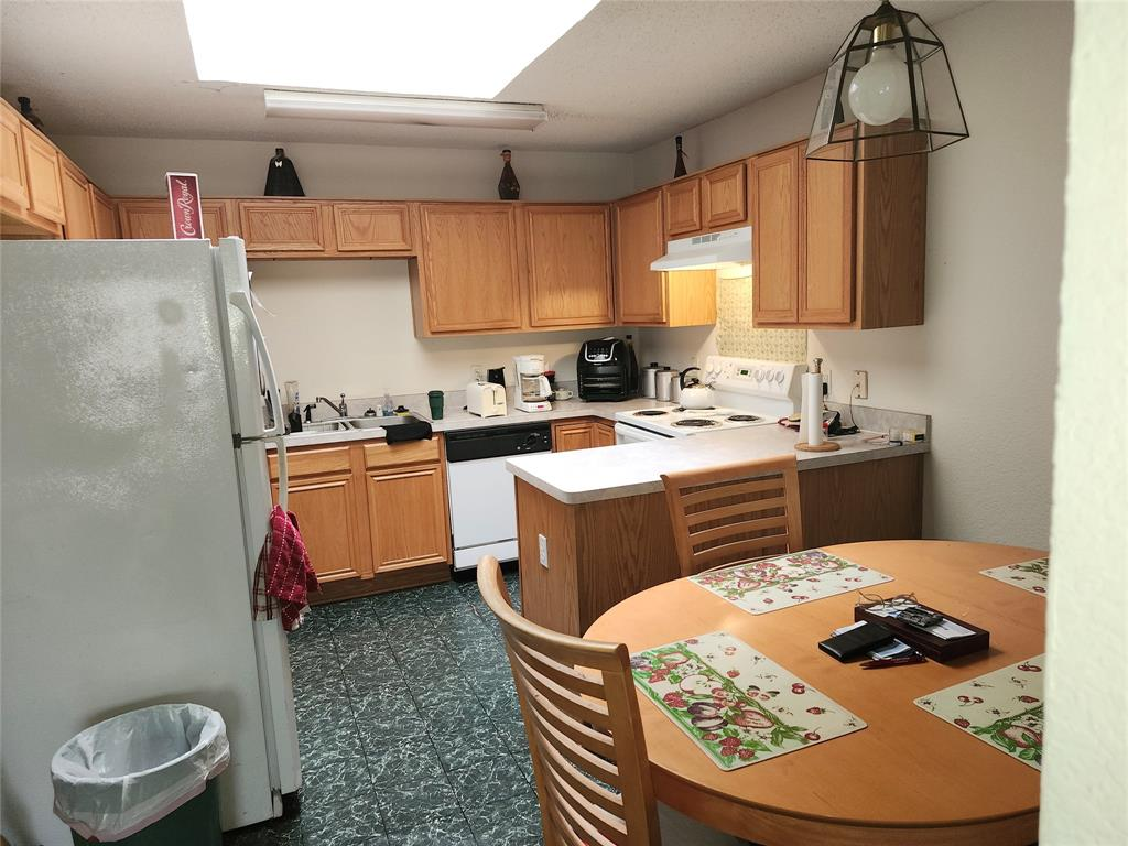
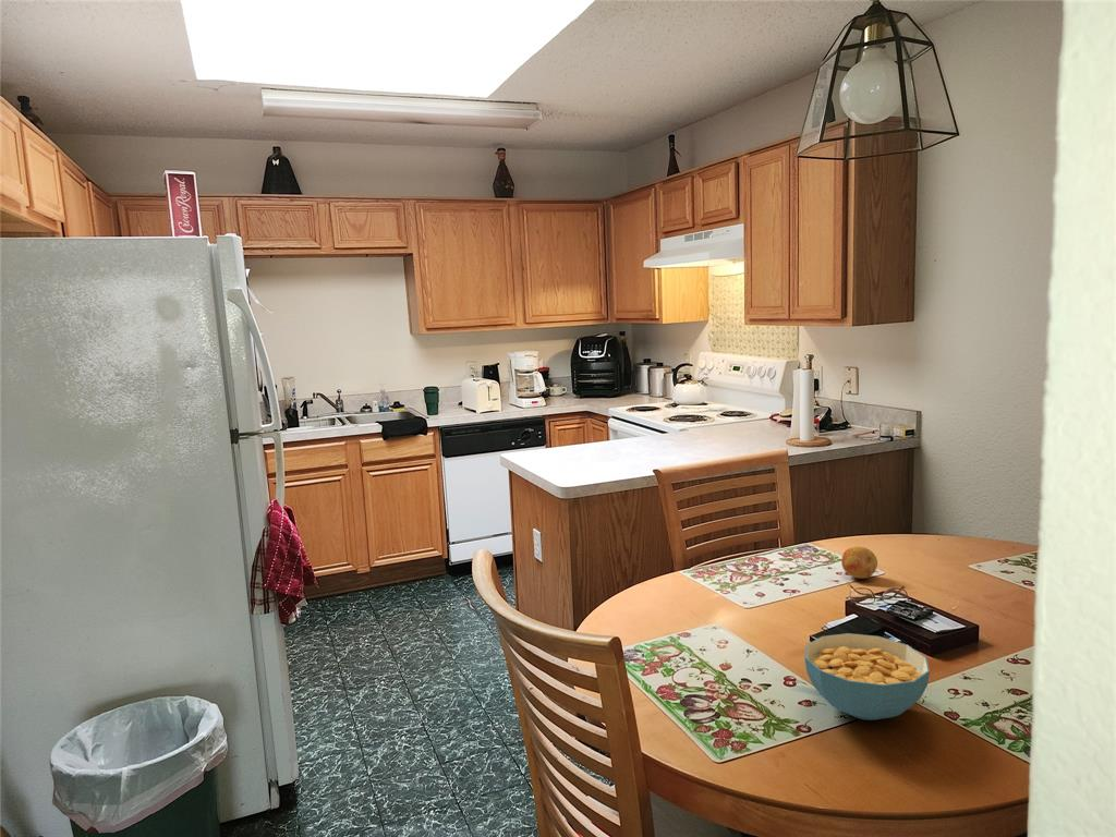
+ fruit [840,546,878,580]
+ cereal bowl [803,632,931,721]
